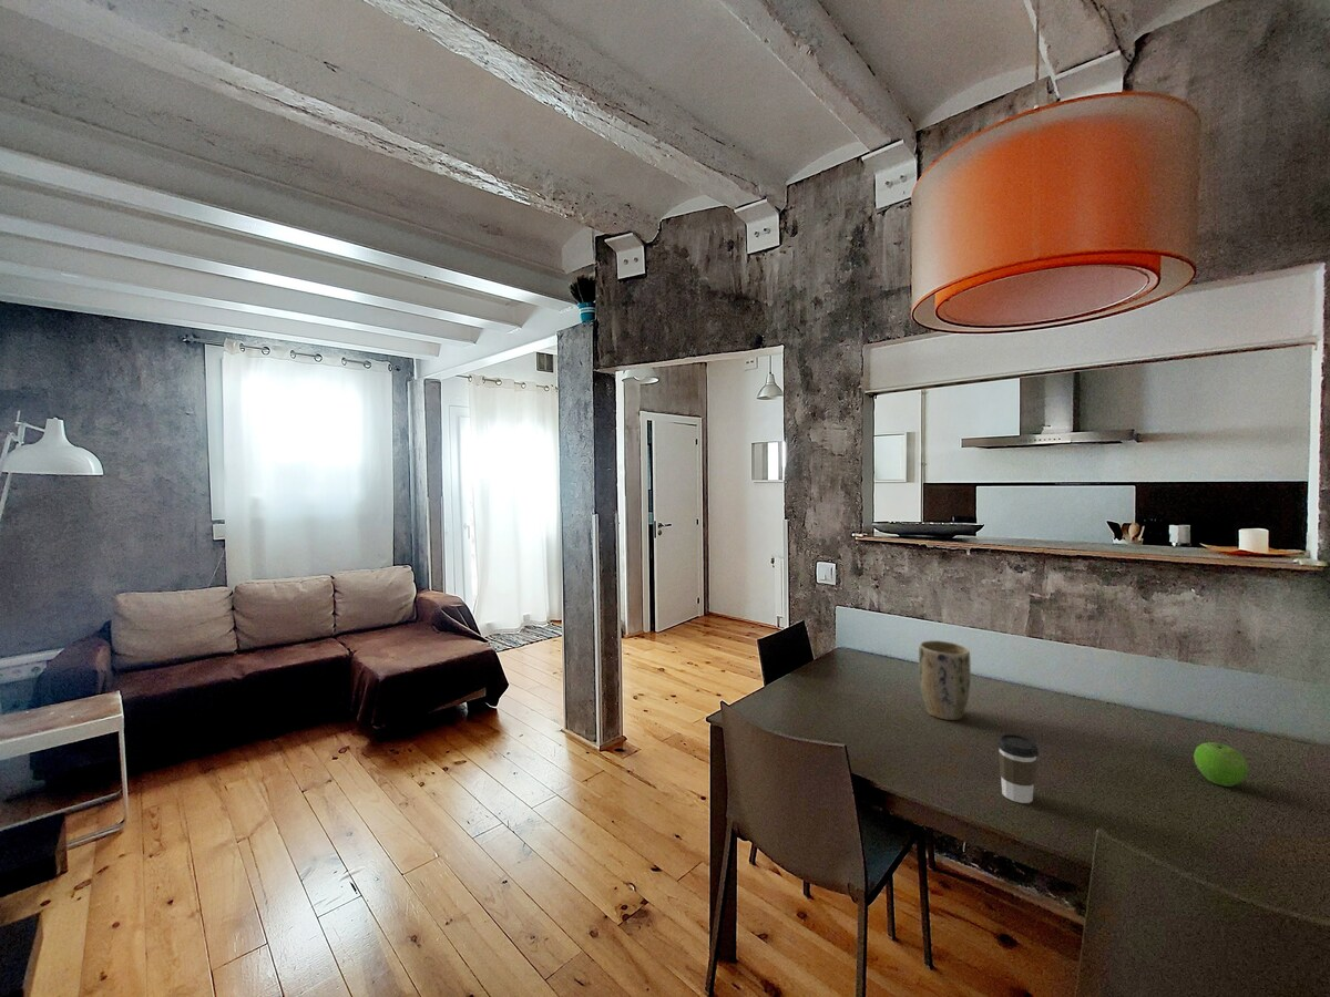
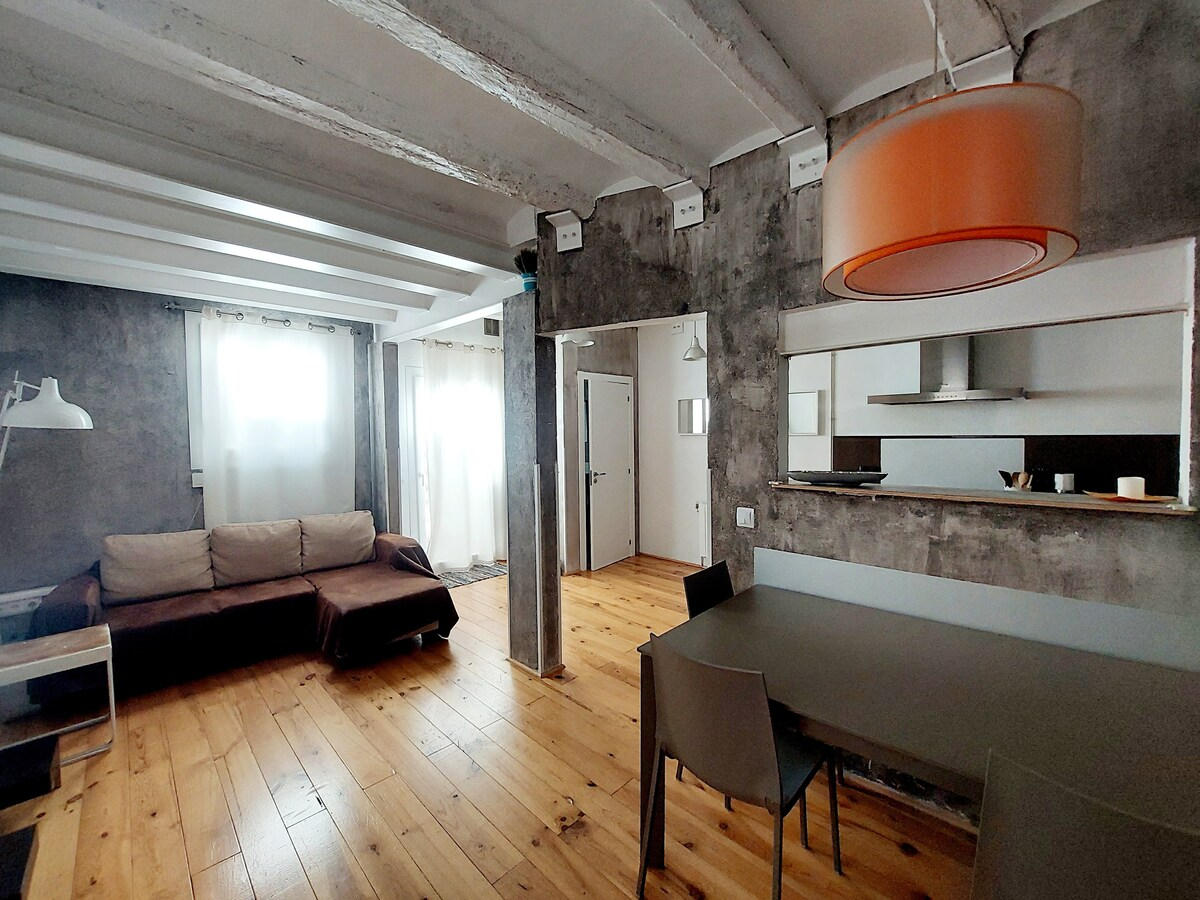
- coffee cup [996,732,1040,804]
- plant pot [918,639,972,721]
- fruit [1193,741,1249,788]
